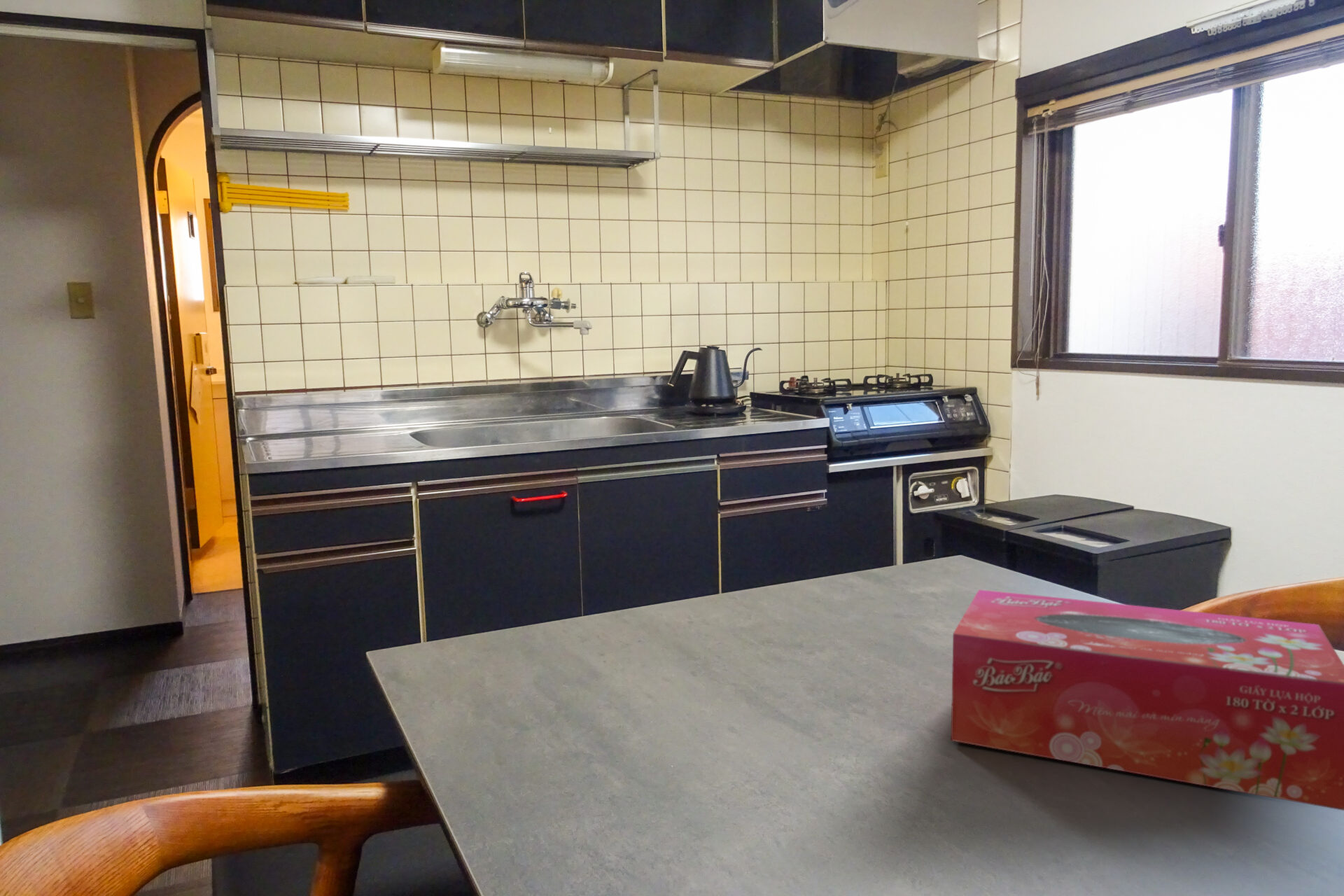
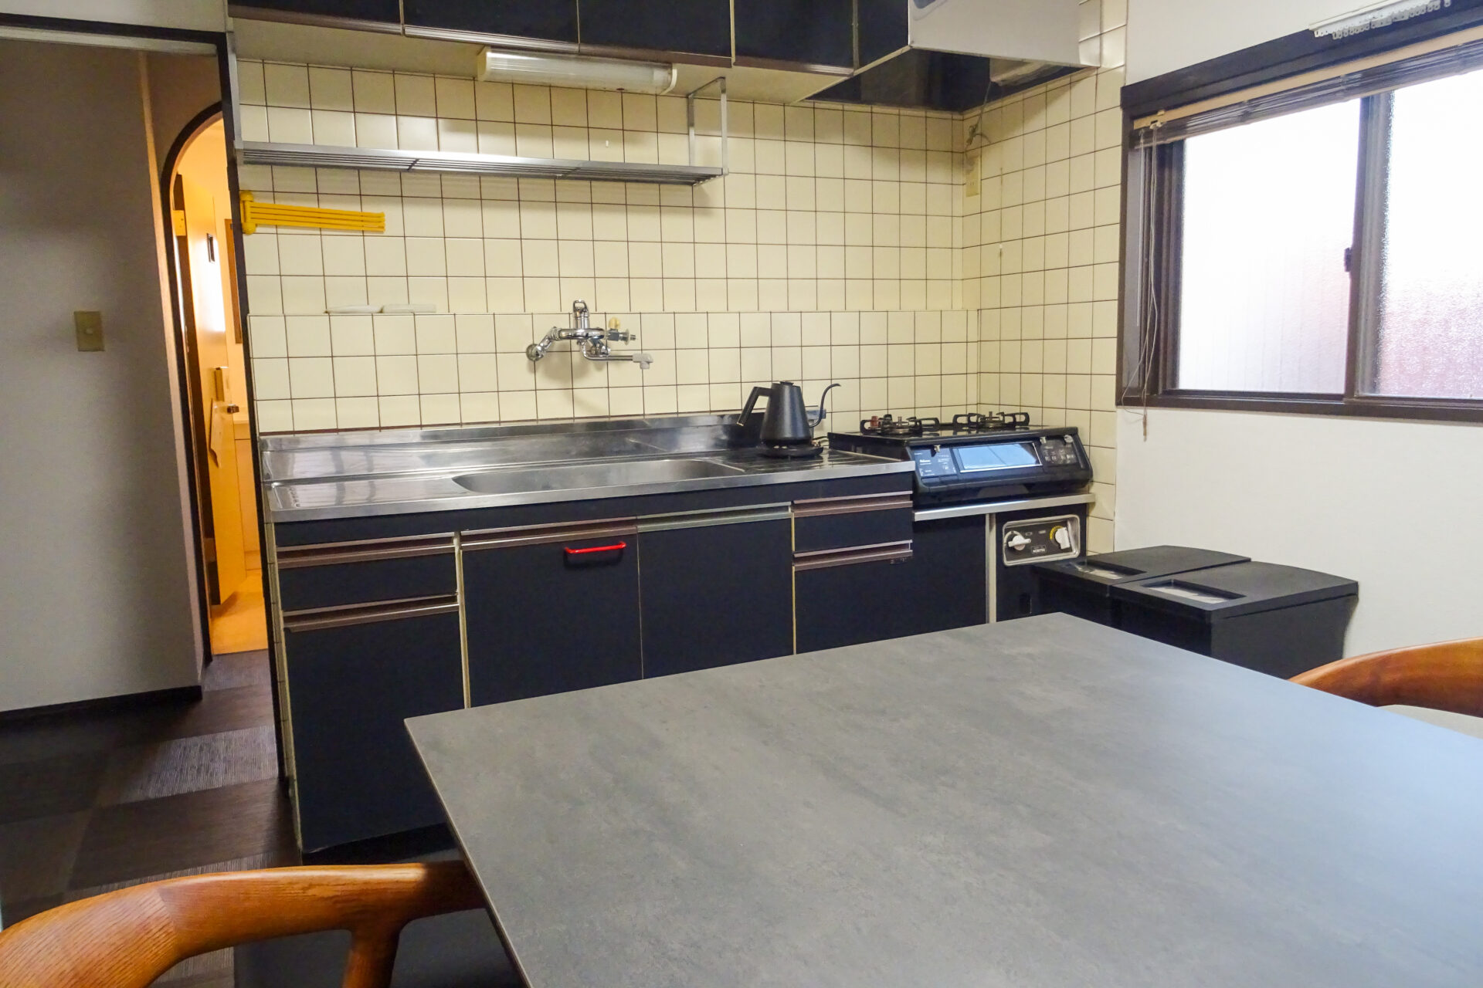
- tissue box [951,589,1344,811]
